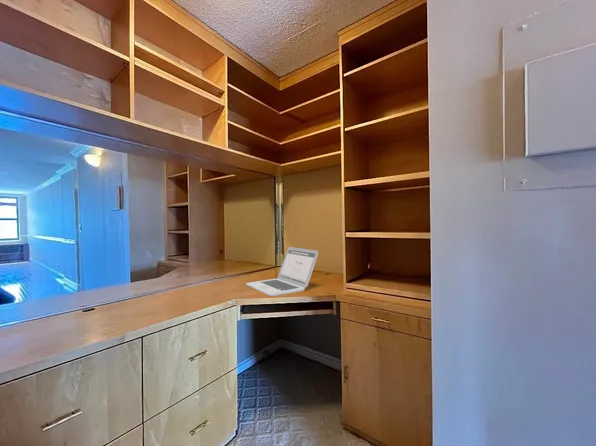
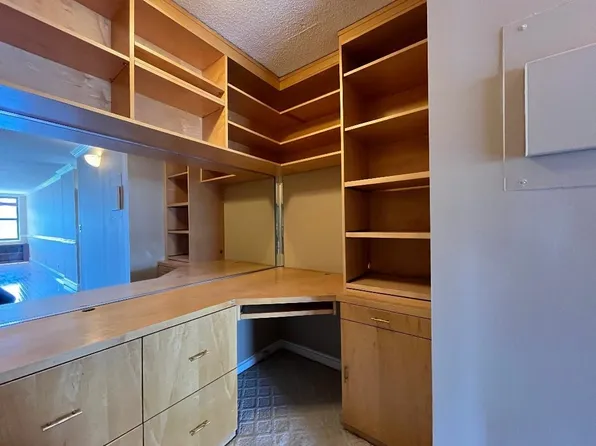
- laptop [245,246,319,297]
